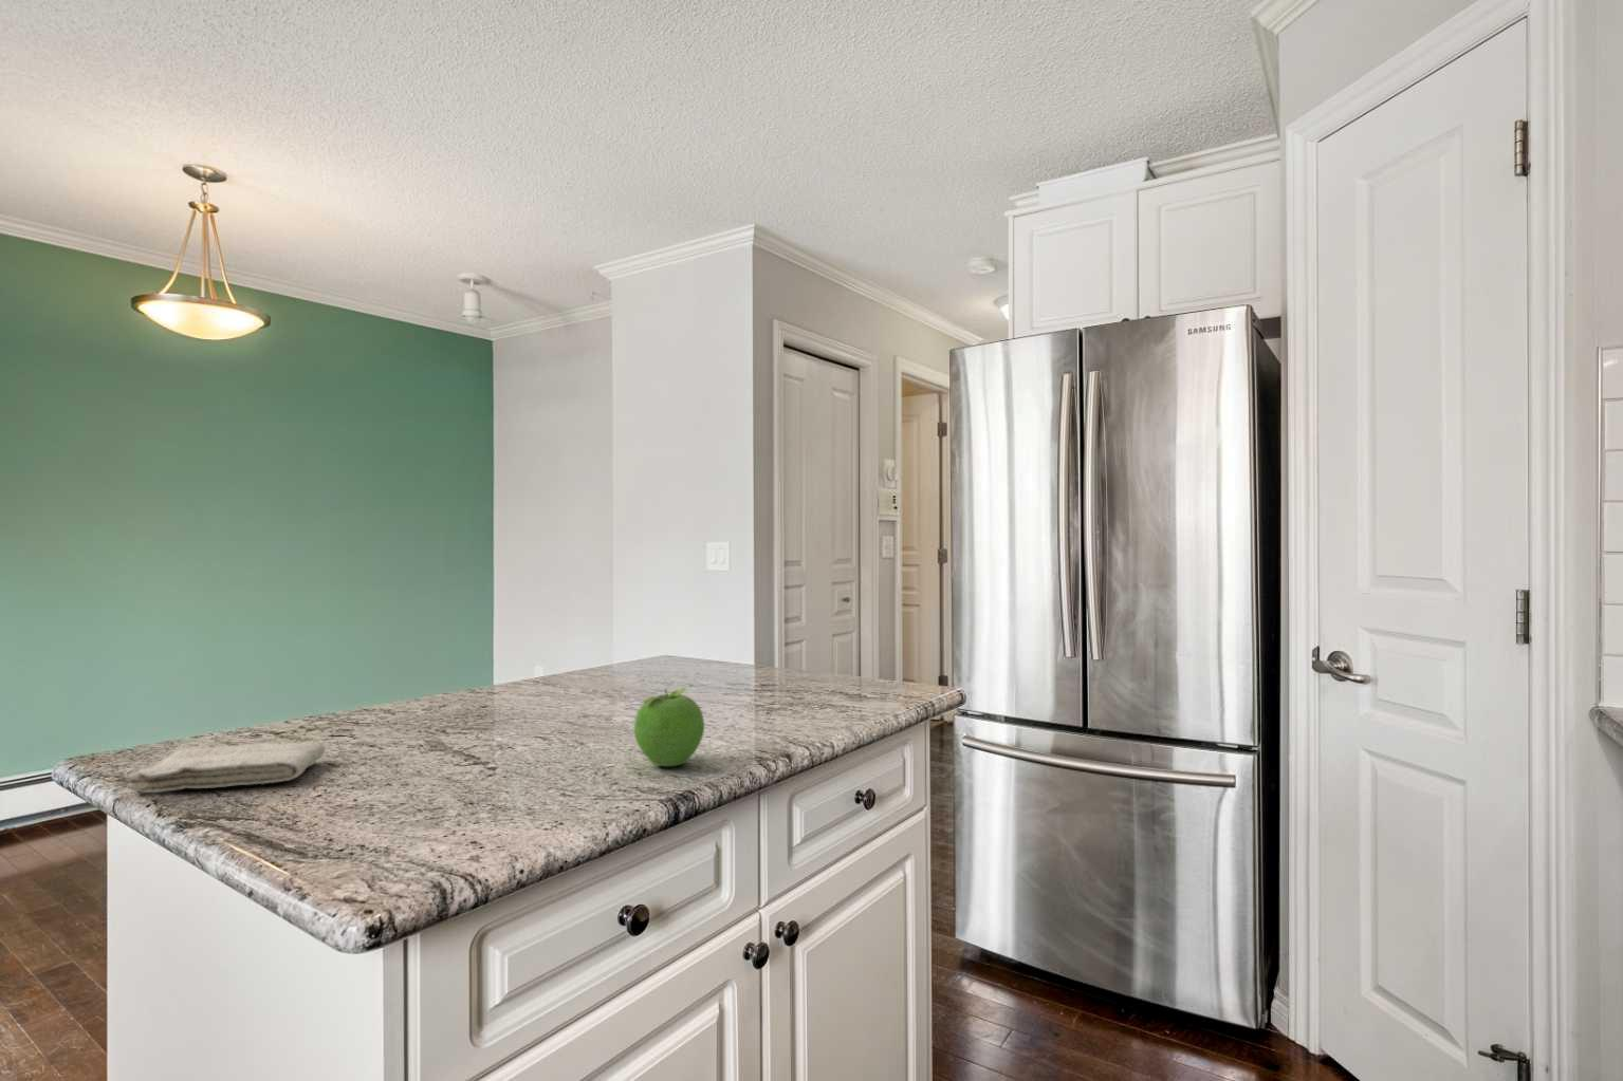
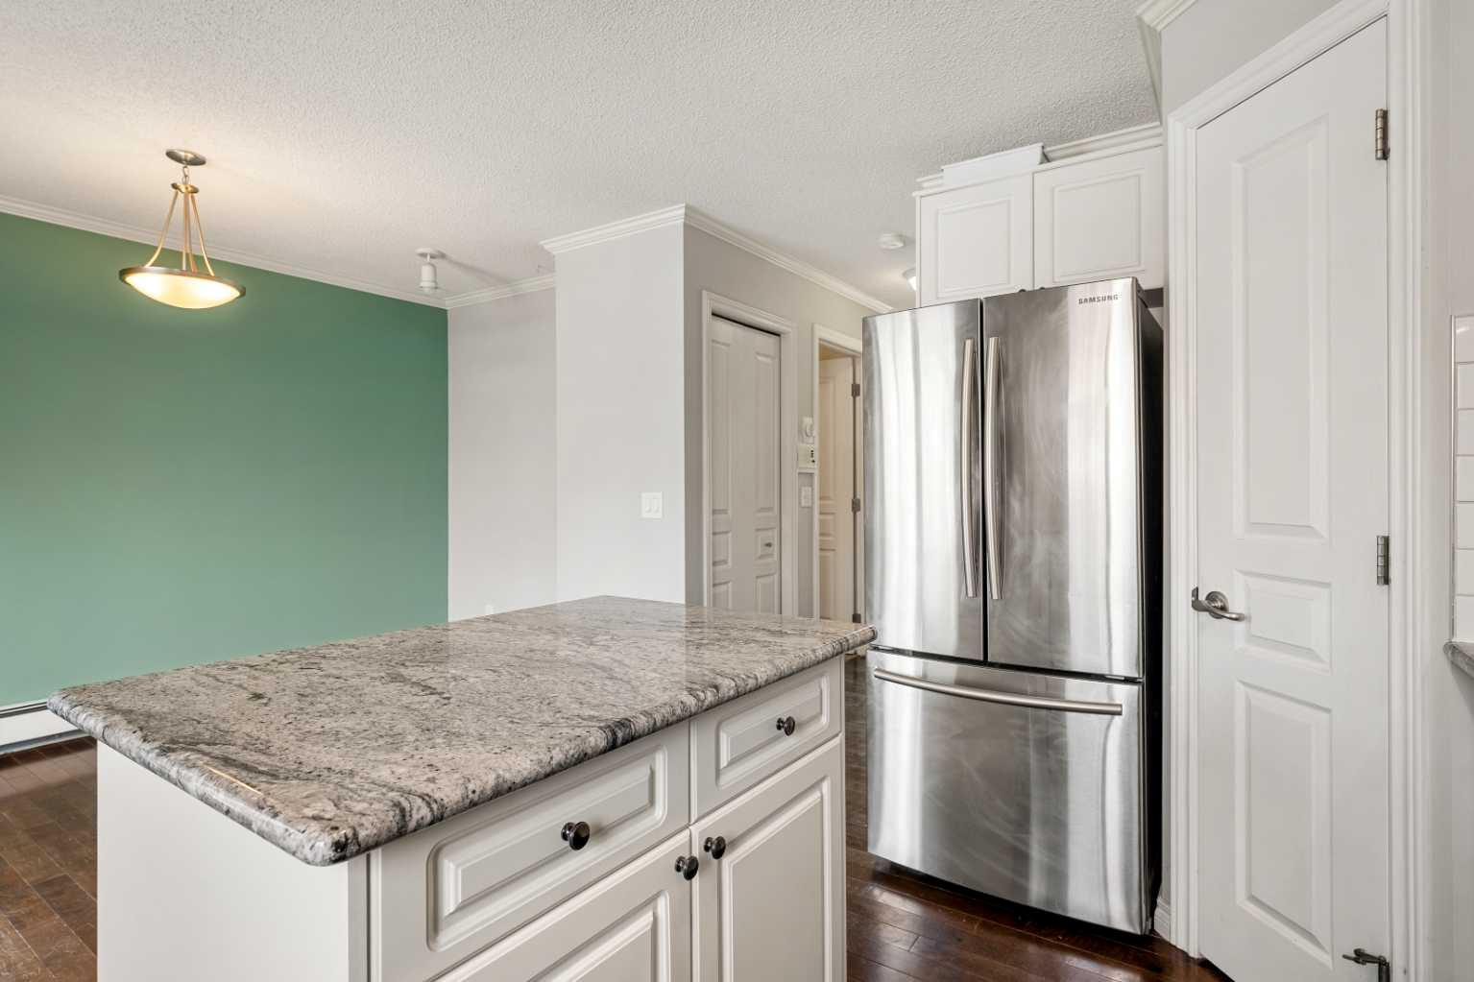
- washcloth [125,741,326,794]
- fruit [634,686,705,767]
